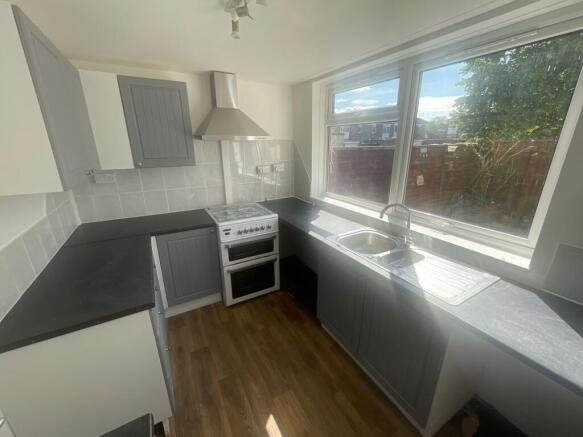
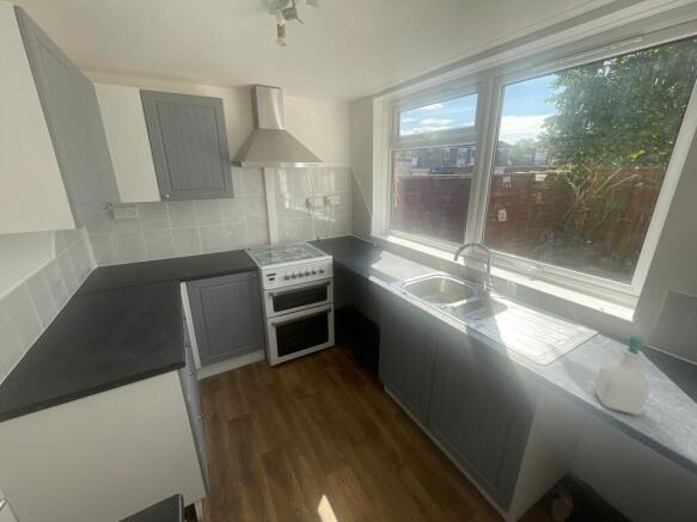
+ soap bottle [593,334,650,416]
